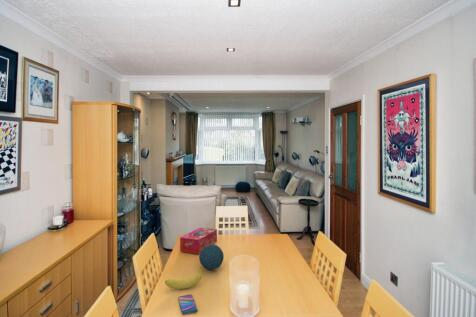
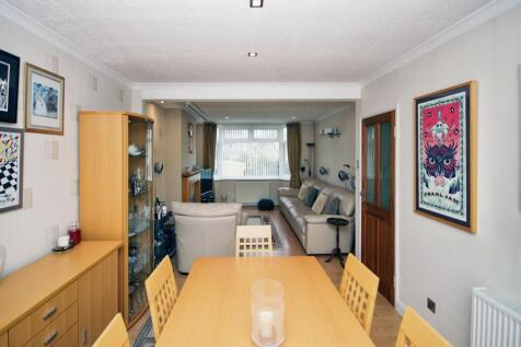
- tissue box [179,227,218,255]
- smartphone [177,293,198,316]
- fruit [164,266,204,290]
- decorative orb [198,244,225,271]
